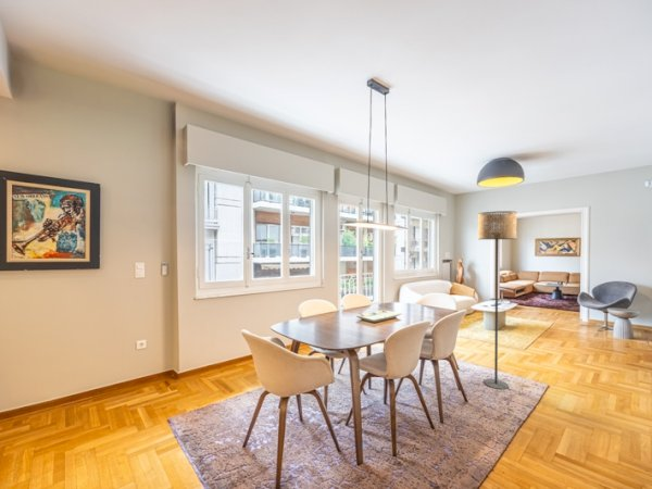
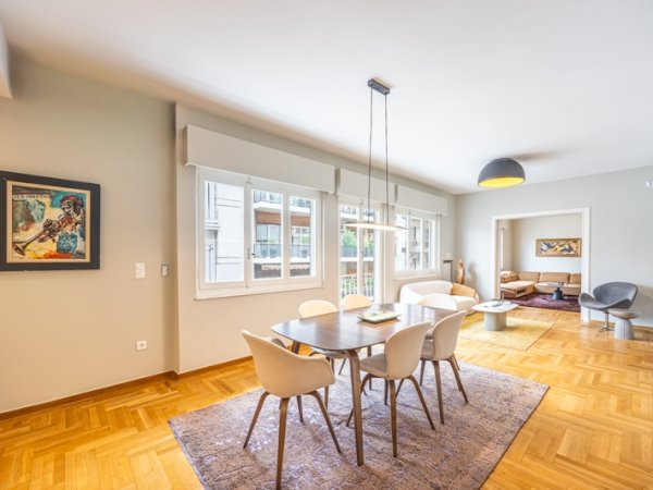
- floor lamp [477,210,518,390]
